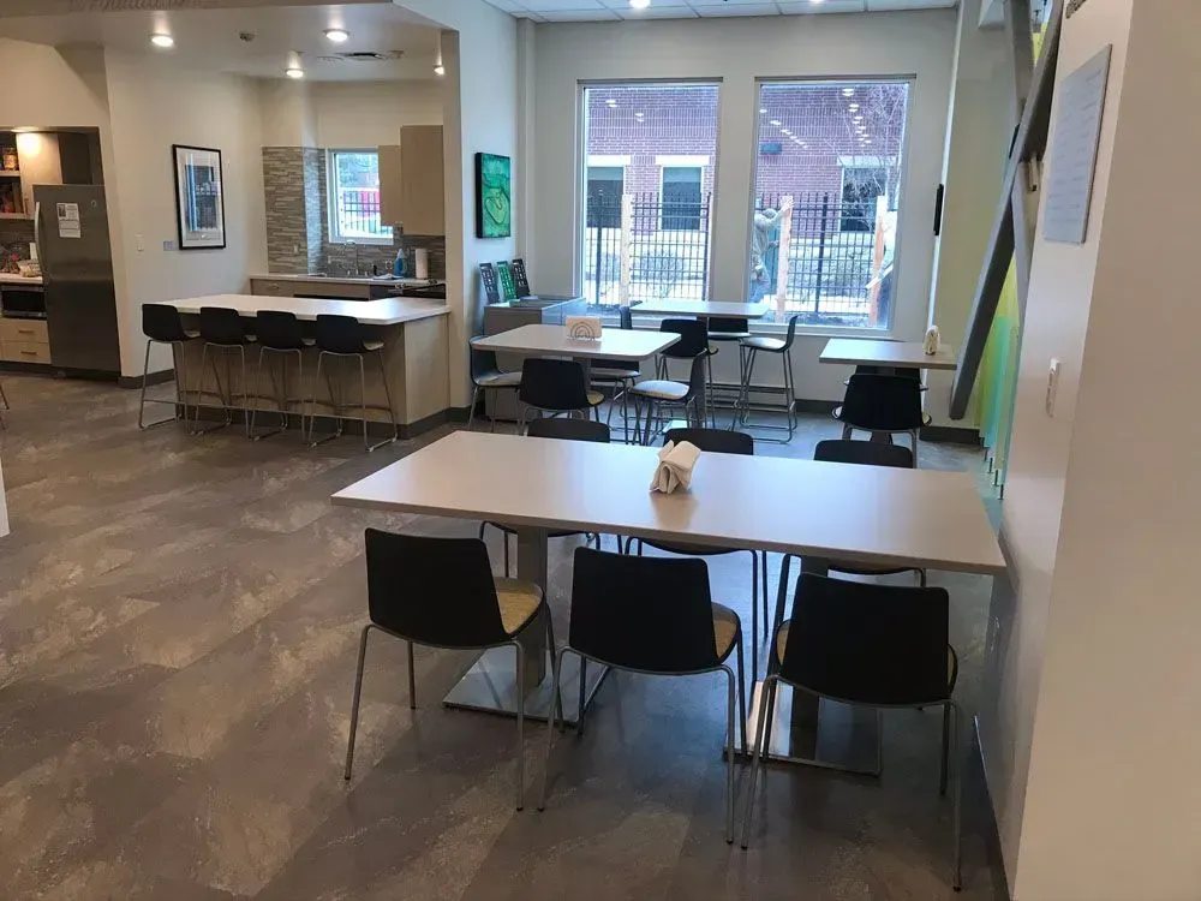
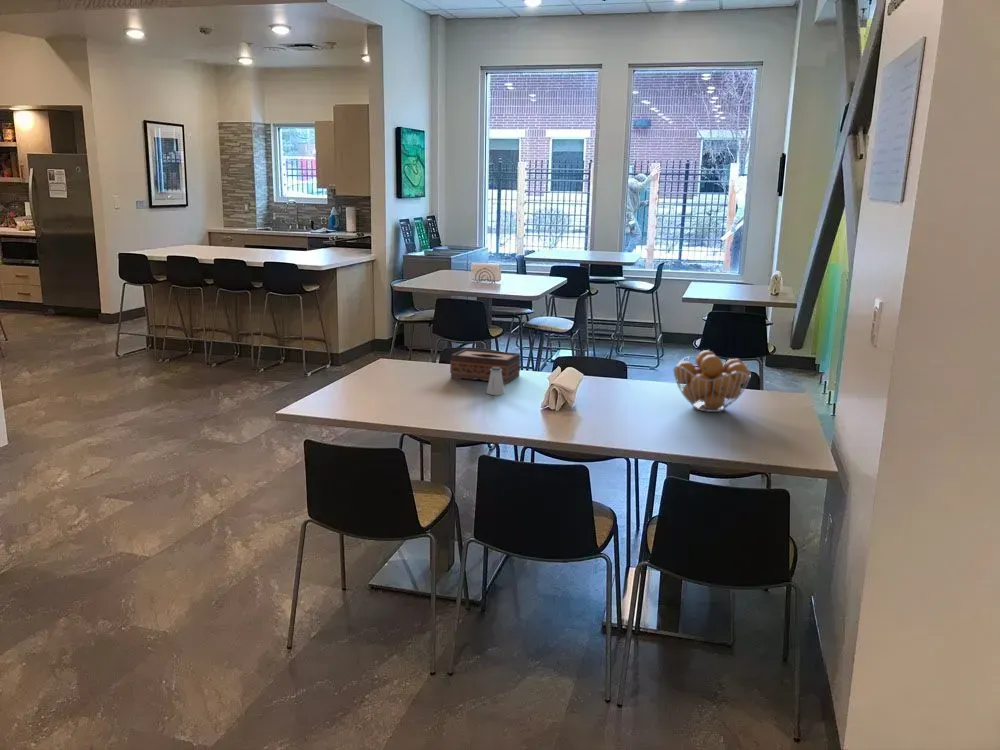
+ fruit basket [672,349,752,413]
+ saltshaker [485,367,506,396]
+ tissue box [449,348,522,385]
